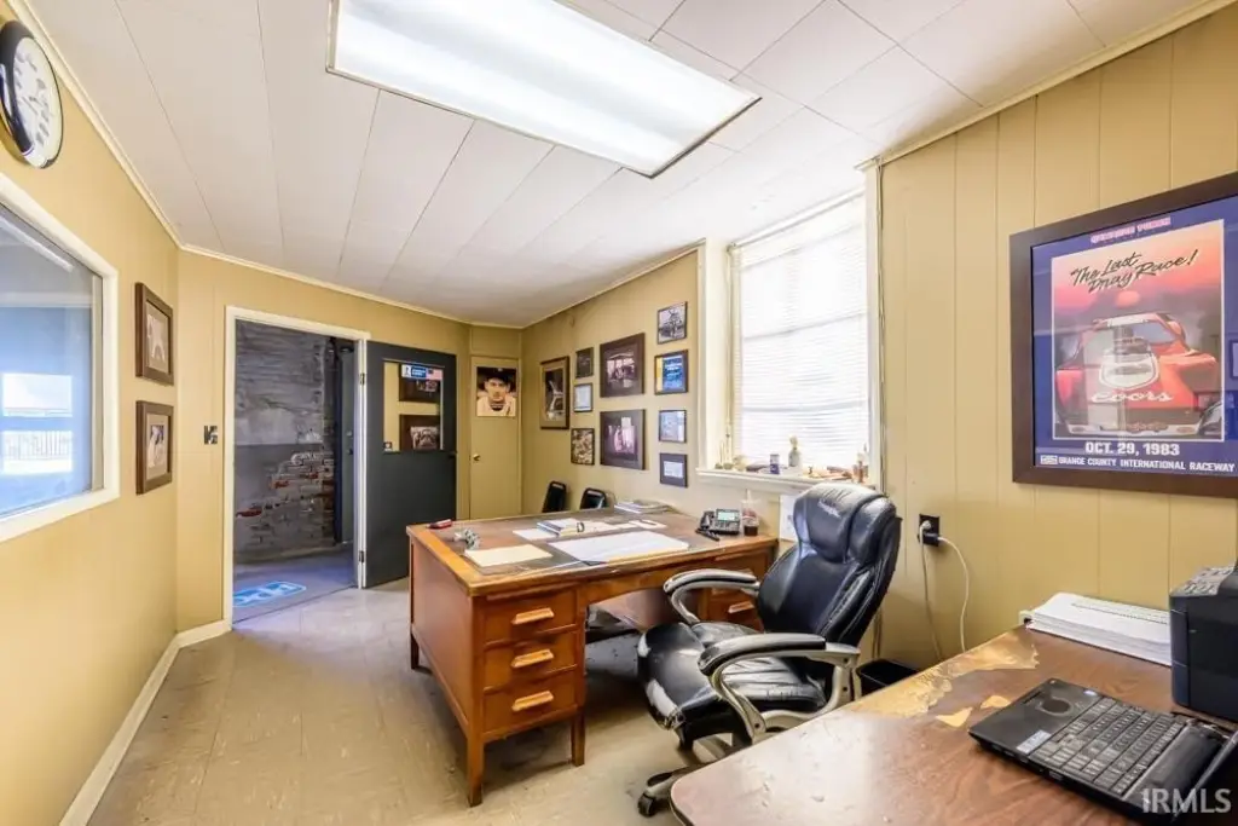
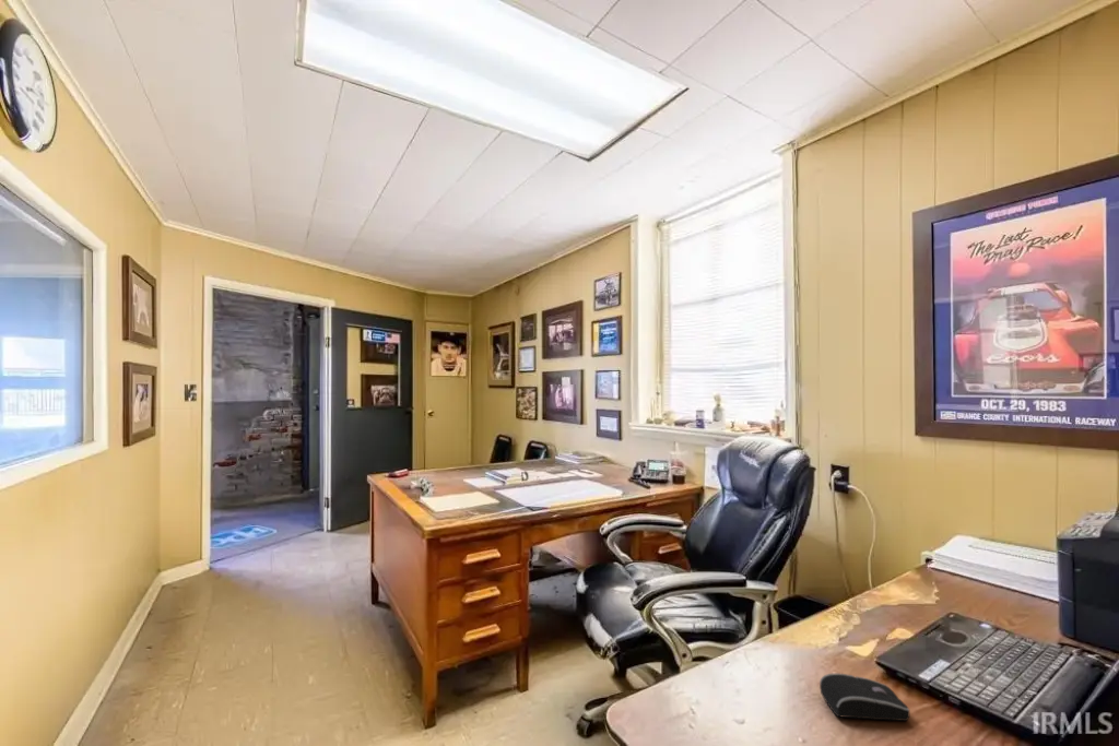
+ computer mouse [818,673,910,722]
